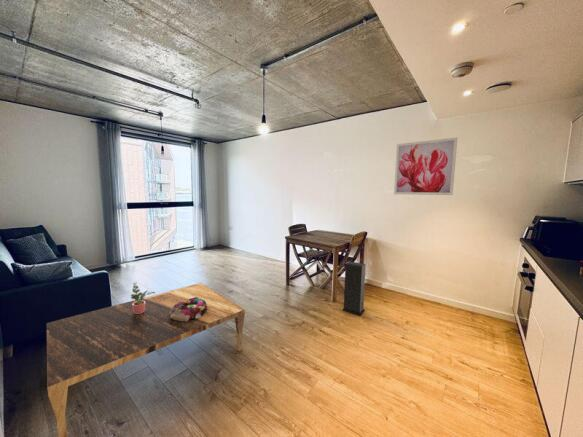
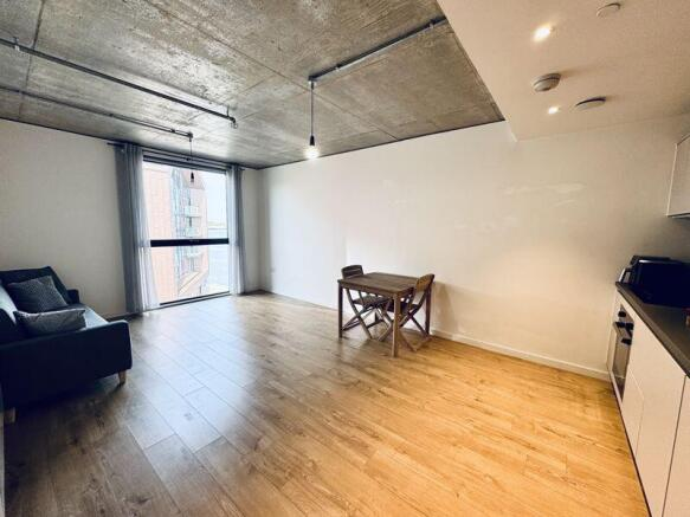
- wall art [393,136,458,196]
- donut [169,297,207,322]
- potted plant [130,282,156,314]
- coffee table [46,282,246,437]
- speaker [342,260,367,316]
